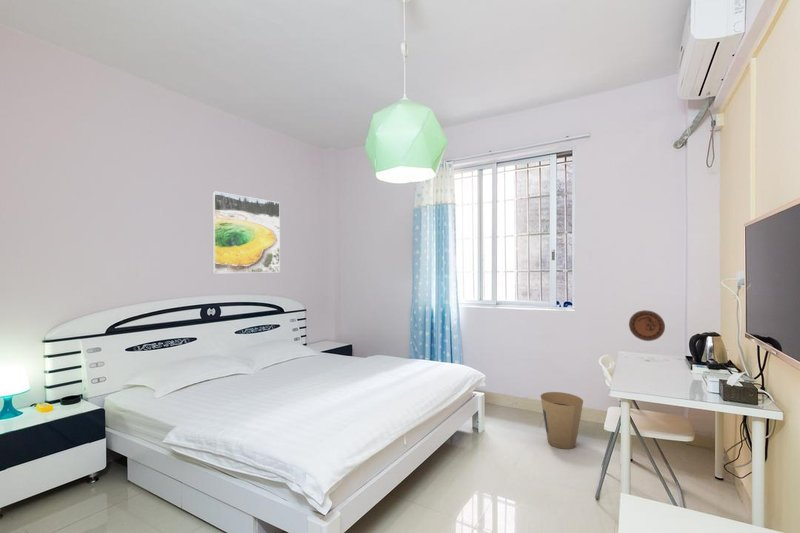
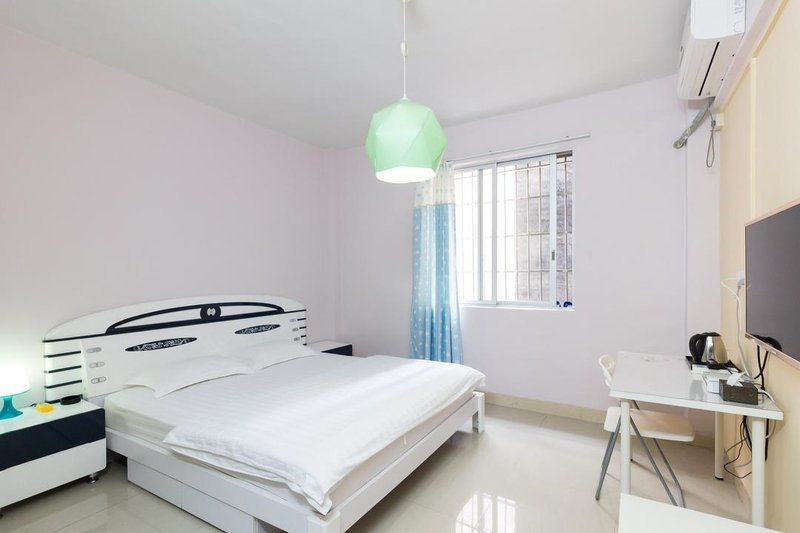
- trash can [540,391,584,450]
- decorative plate [628,309,666,342]
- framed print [212,190,281,274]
